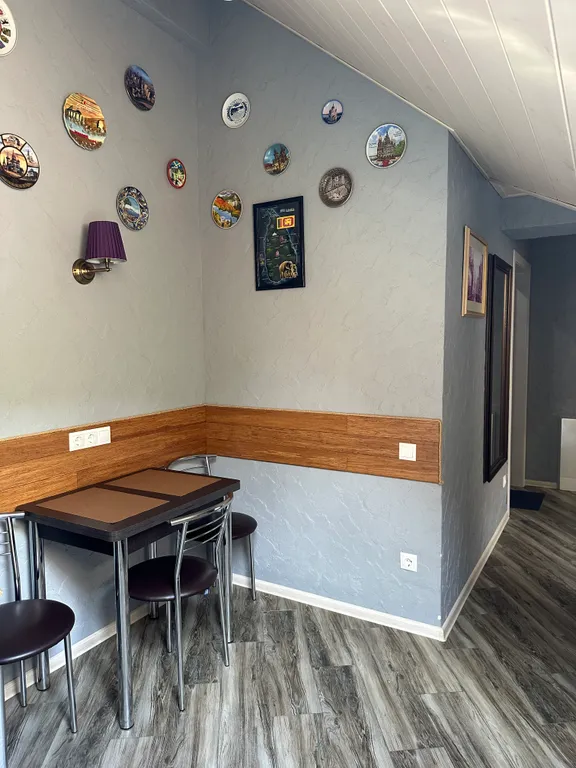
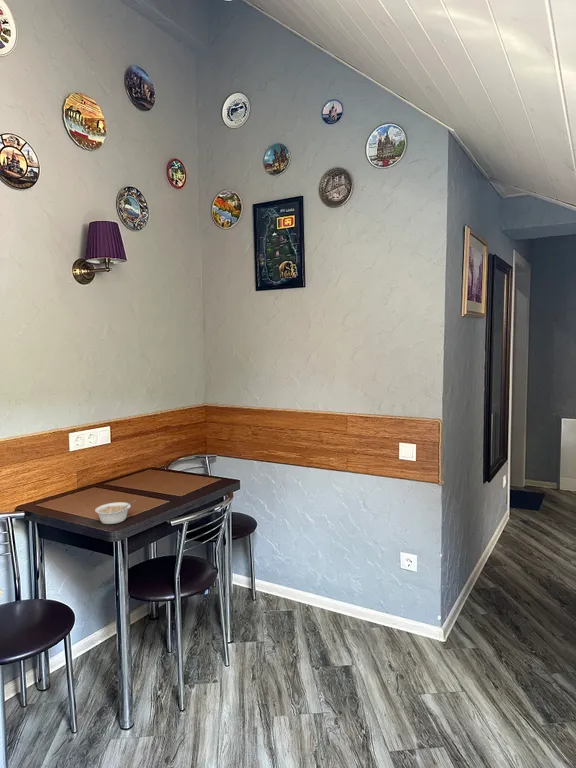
+ legume [94,499,137,525]
